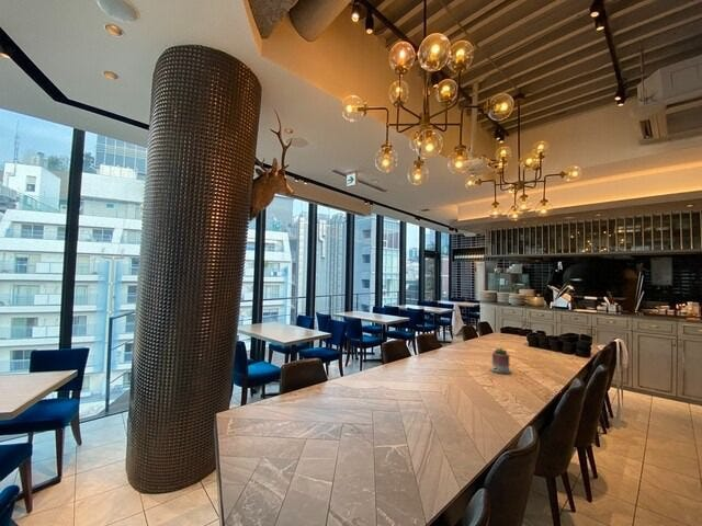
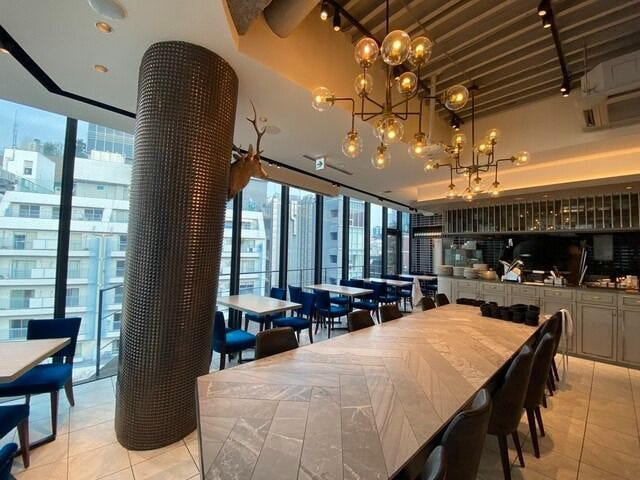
- succulent planter [489,346,513,374]
